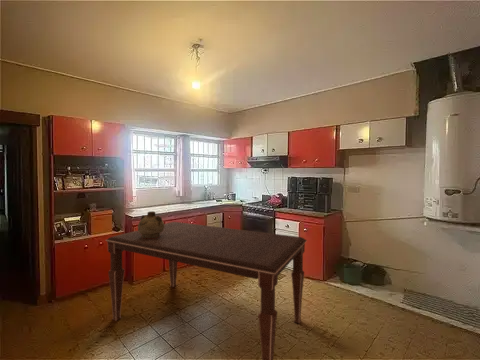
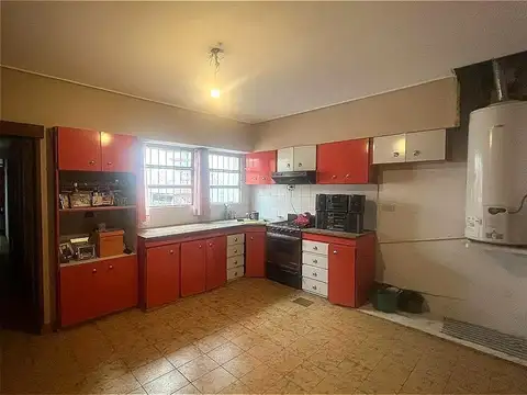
- dining table [105,221,308,360]
- ceramic jug [137,210,165,238]
